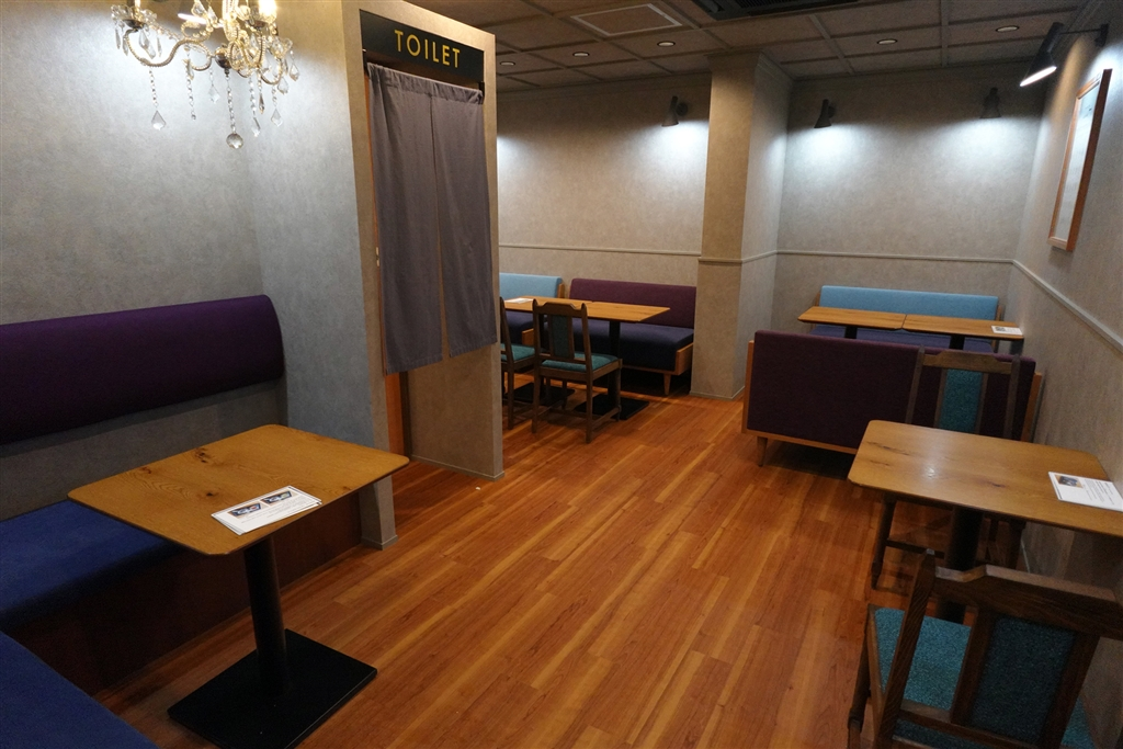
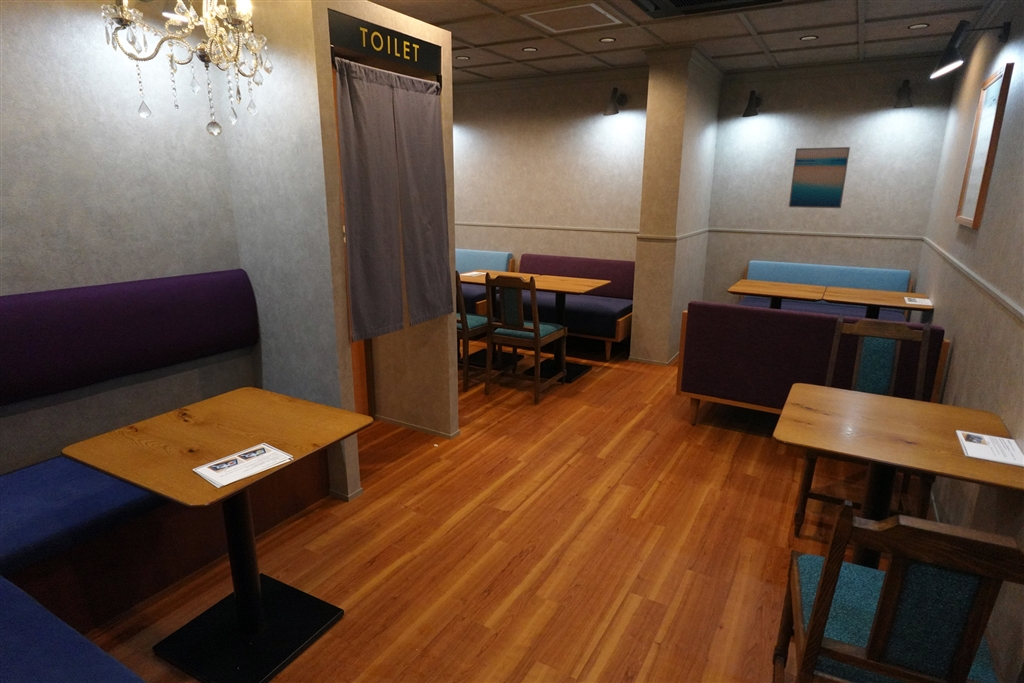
+ wall art [788,146,851,209]
